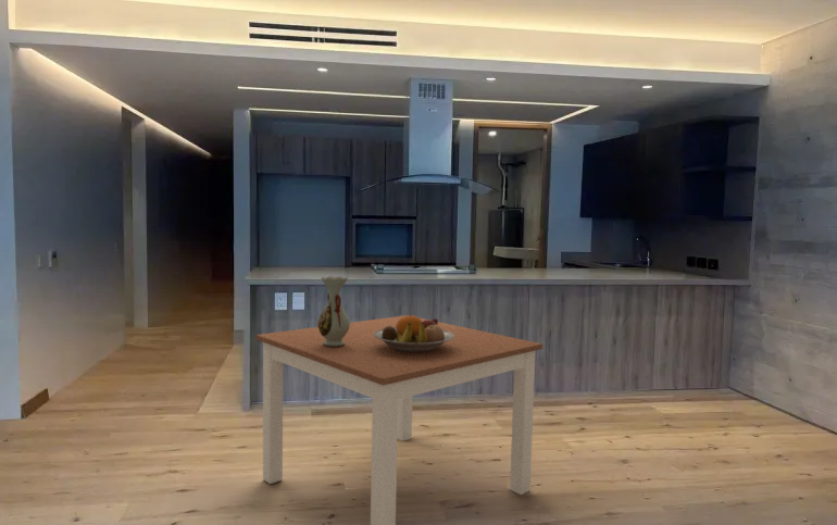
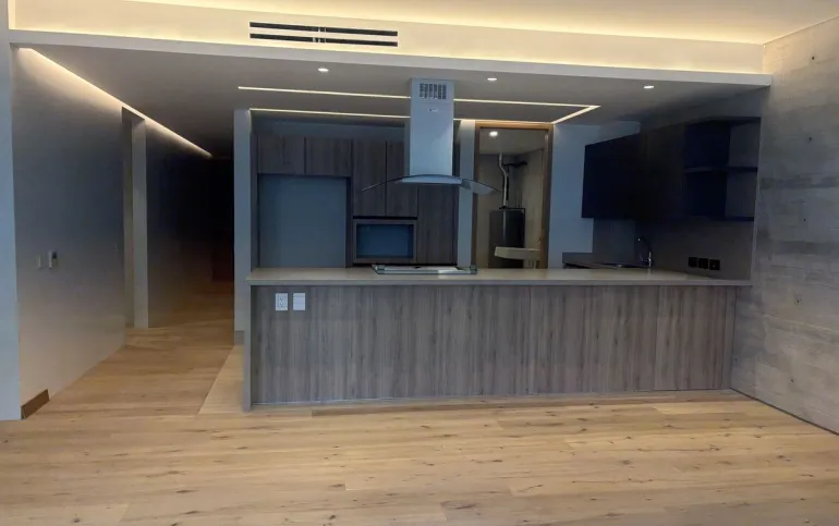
- fruit bowl [374,314,454,352]
- vase [316,275,351,347]
- dining table [255,314,544,525]
